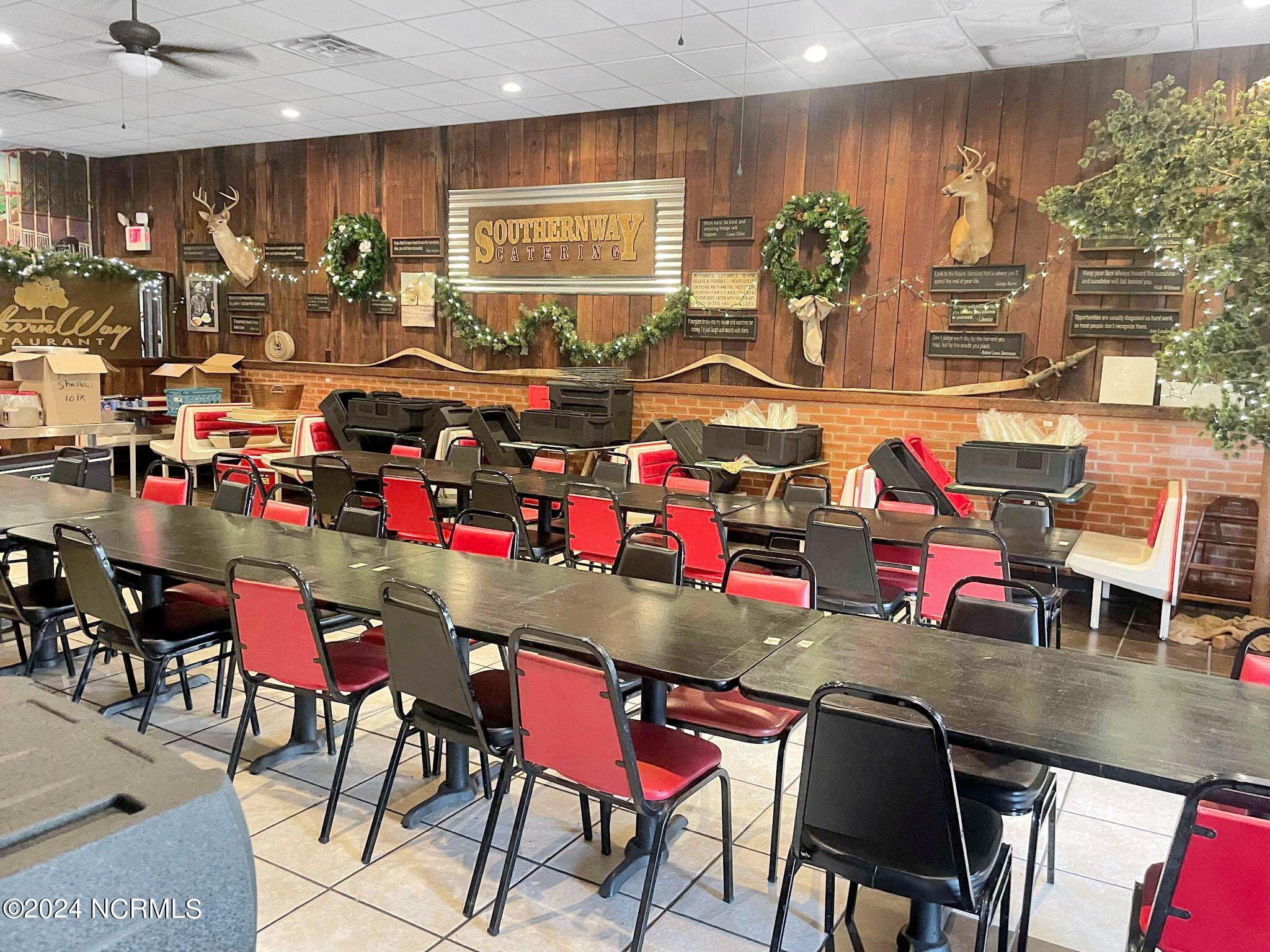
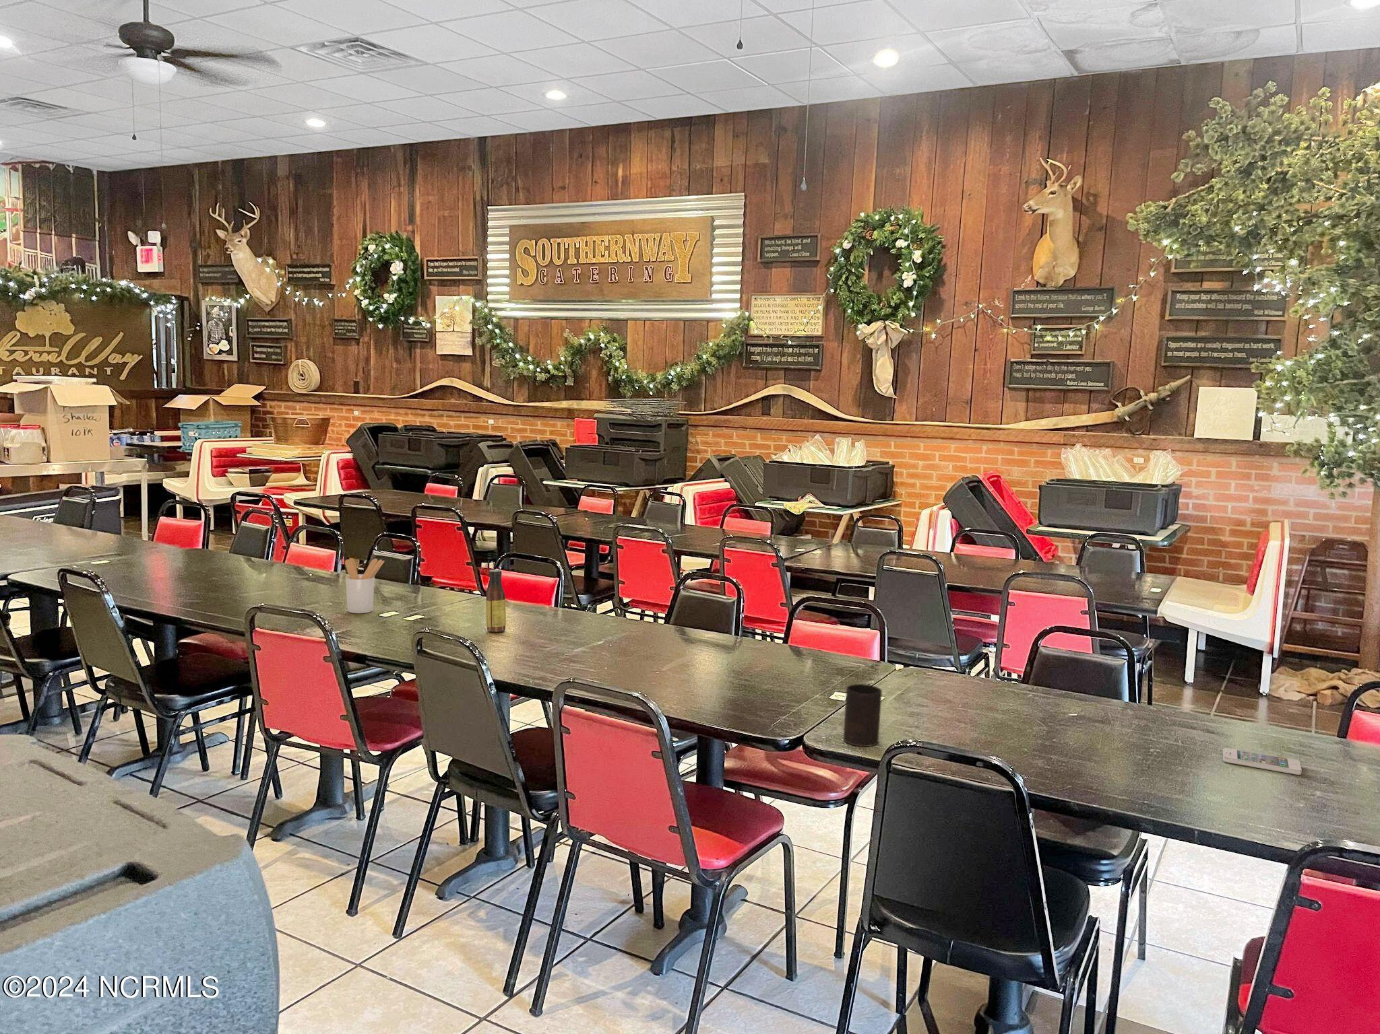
+ smartphone [1222,747,1303,775]
+ cup [842,683,882,747]
+ utensil holder [344,557,385,614]
+ sauce bottle [485,569,506,633]
